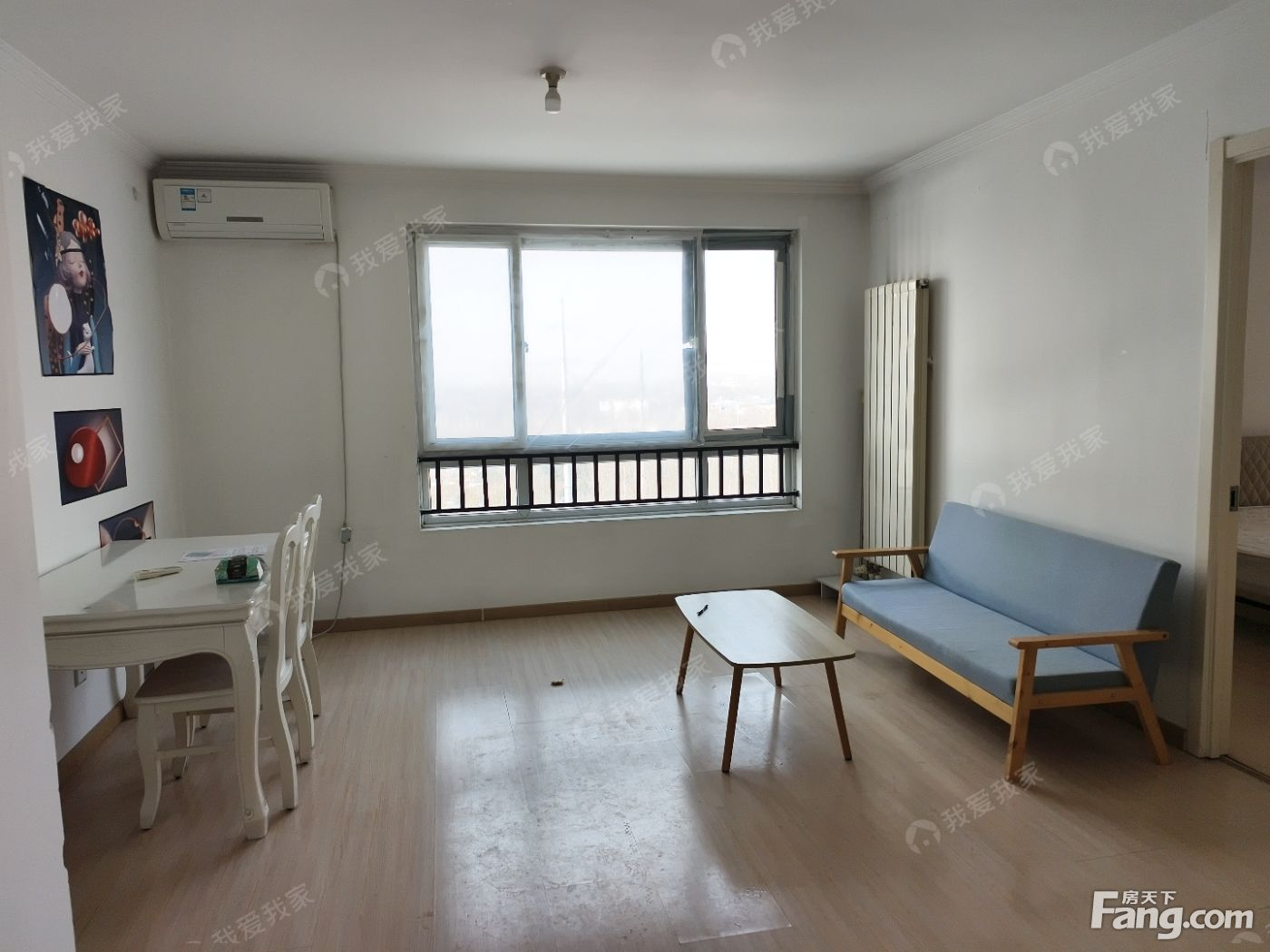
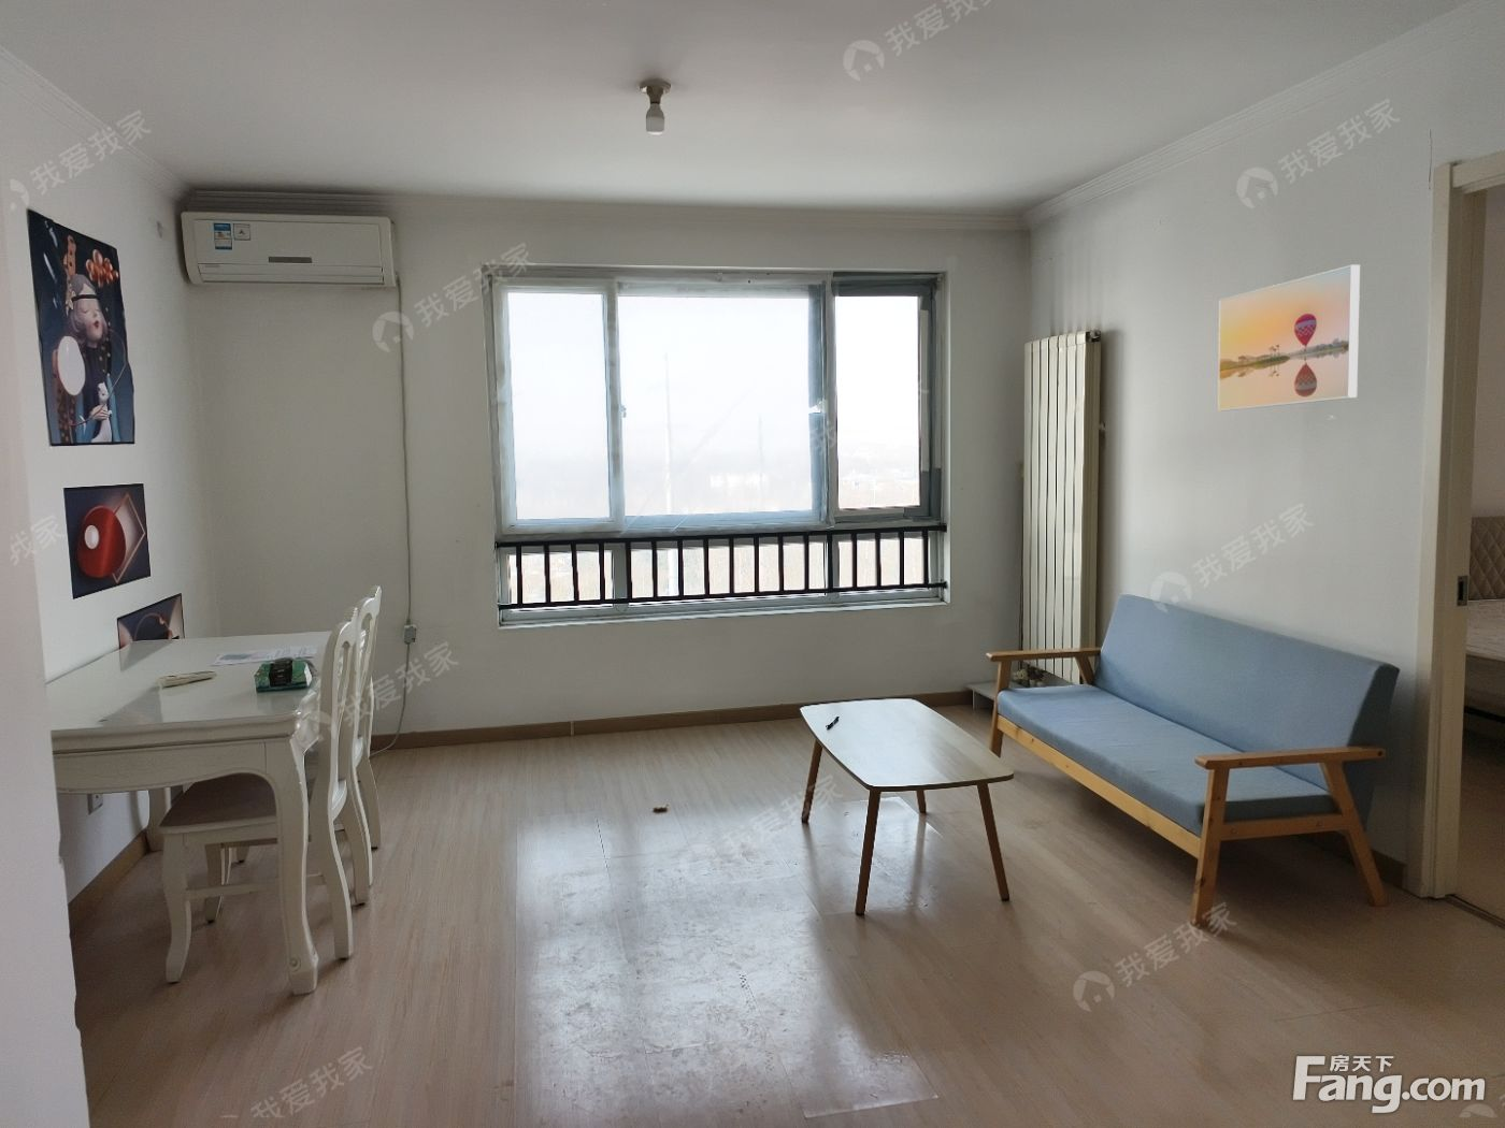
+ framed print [1217,264,1360,412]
